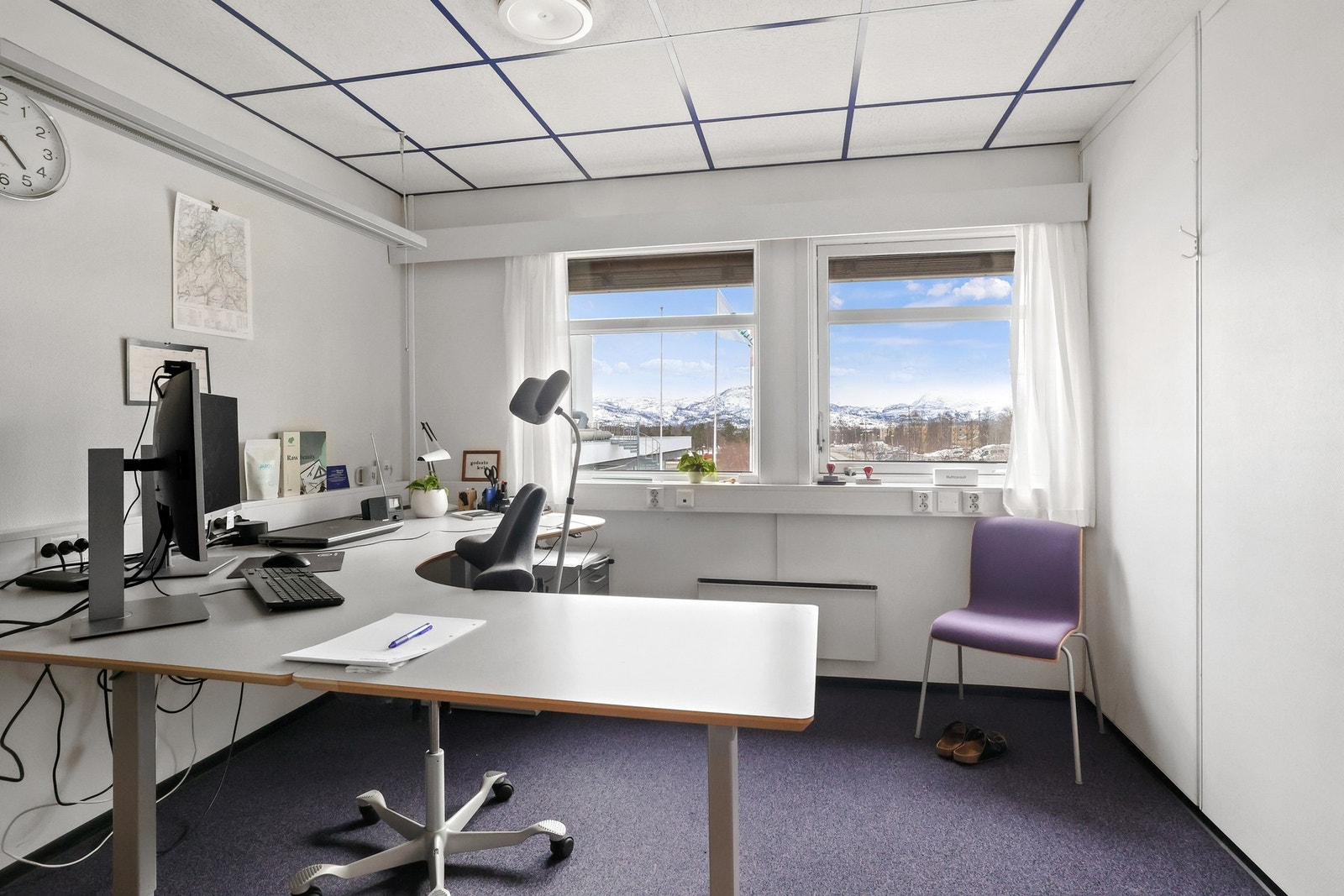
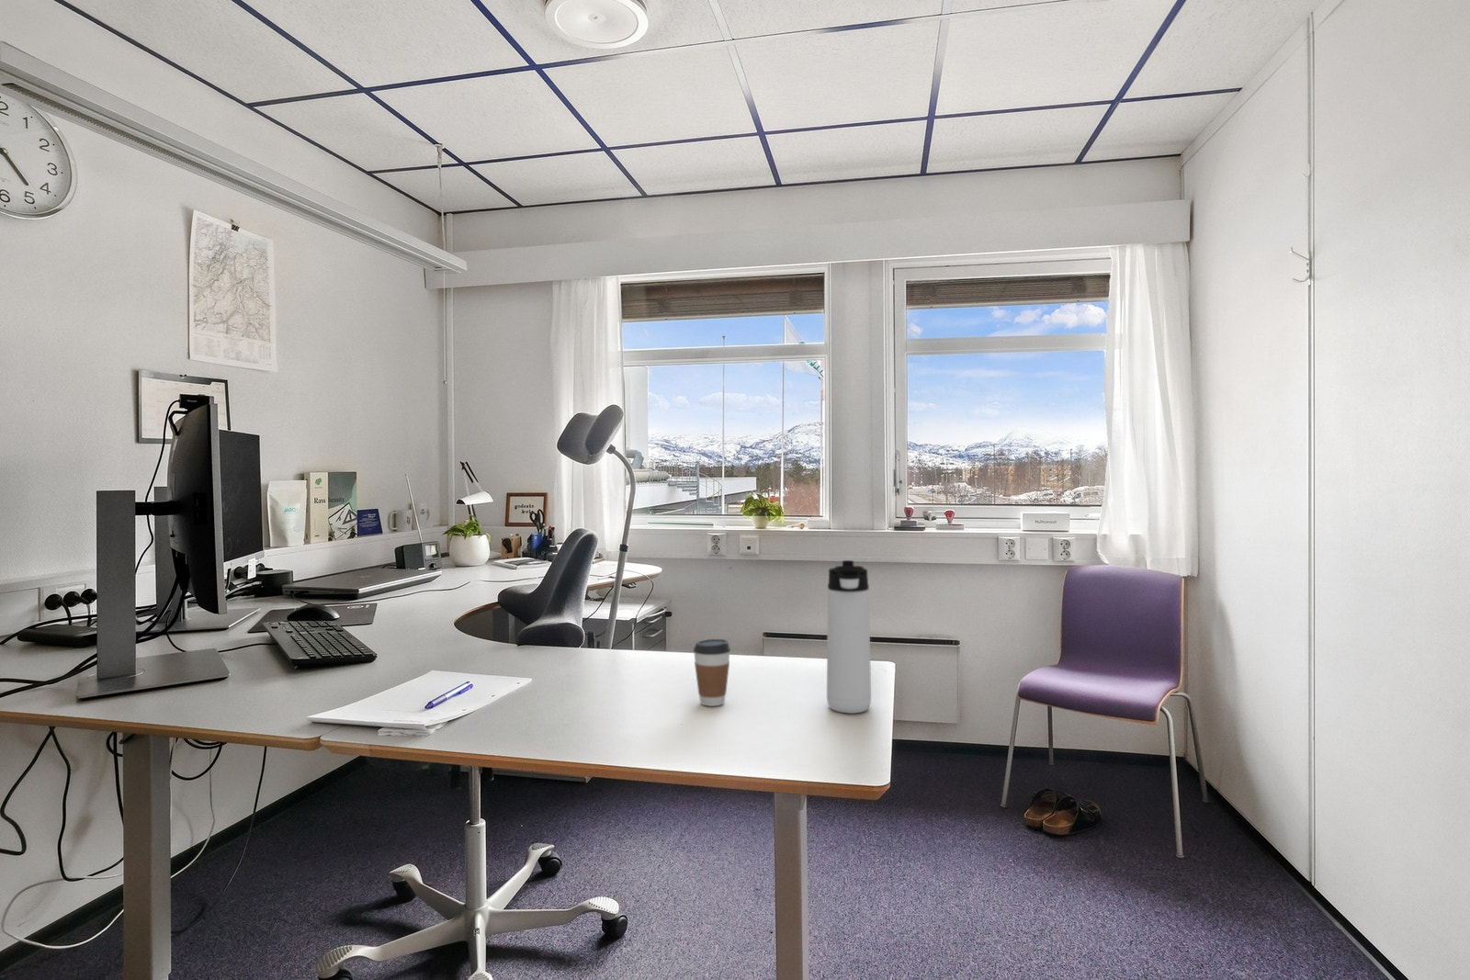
+ thermos bottle [826,559,872,714]
+ coffee cup [692,639,732,708]
